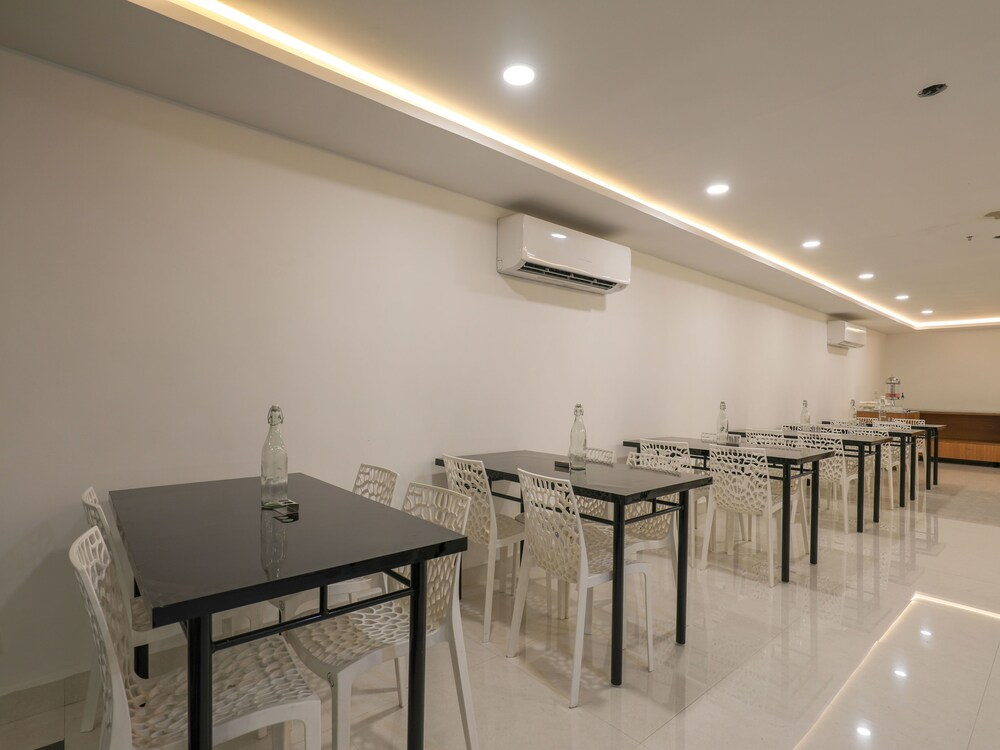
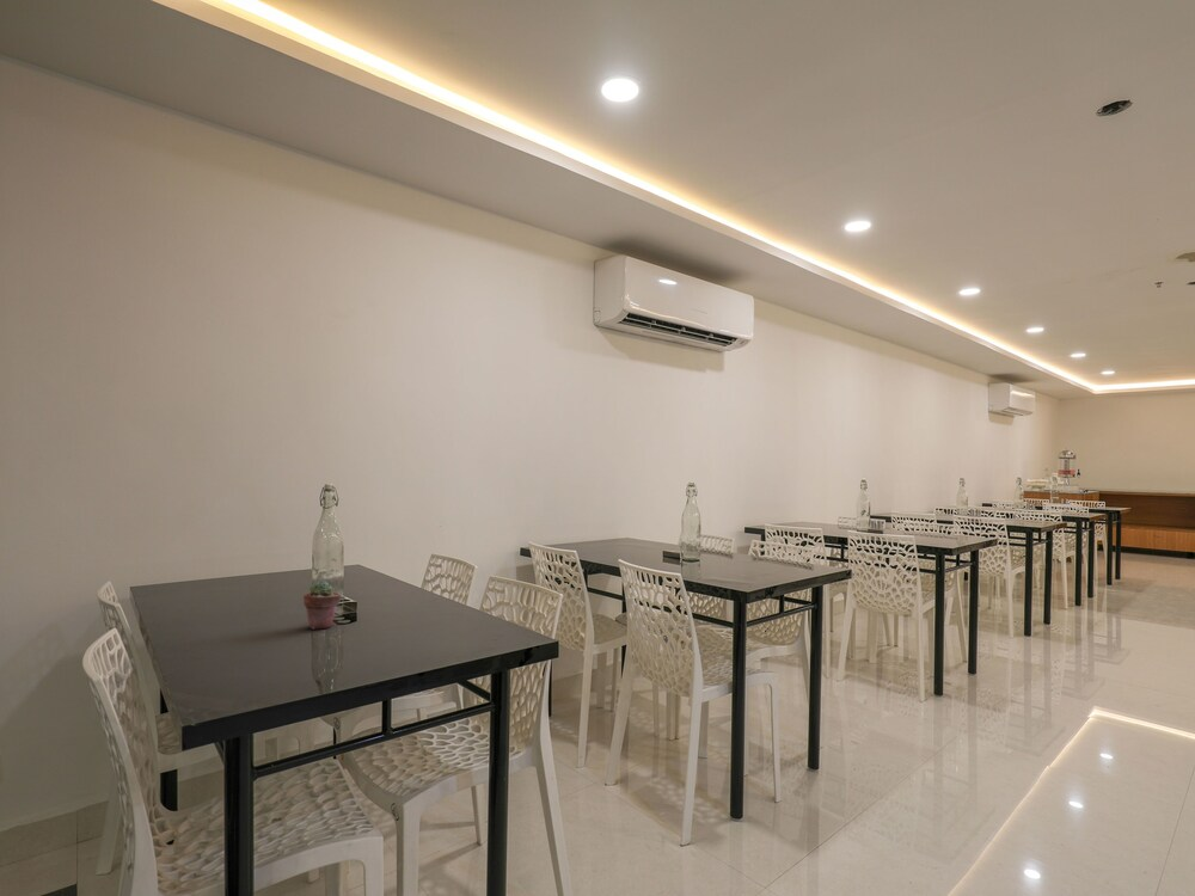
+ potted succulent [302,579,342,631]
